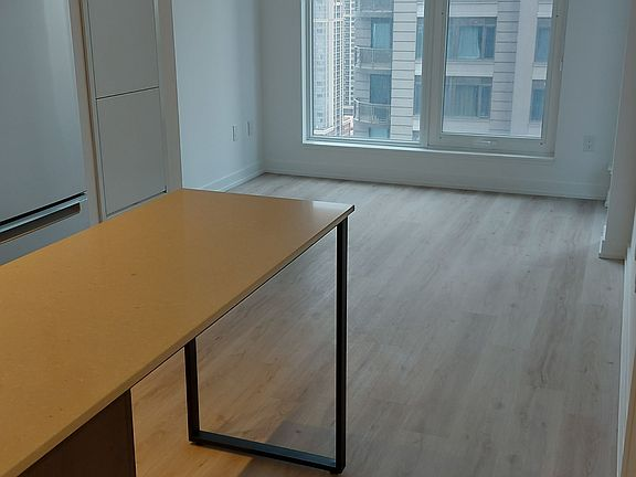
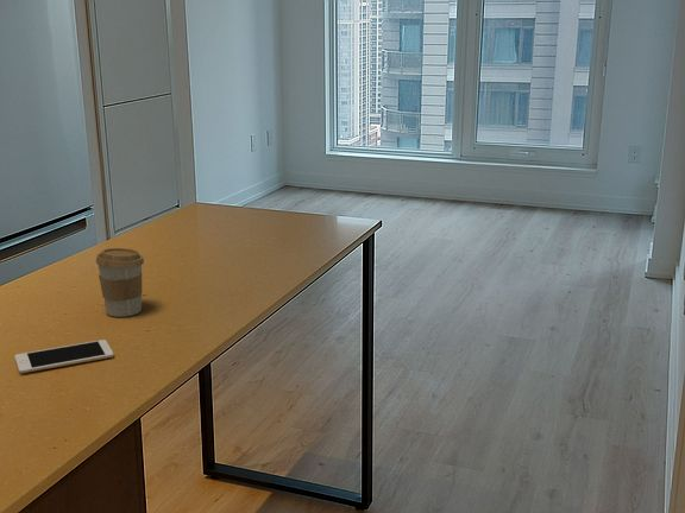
+ cell phone [14,338,115,374]
+ coffee cup [95,247,145,318]
